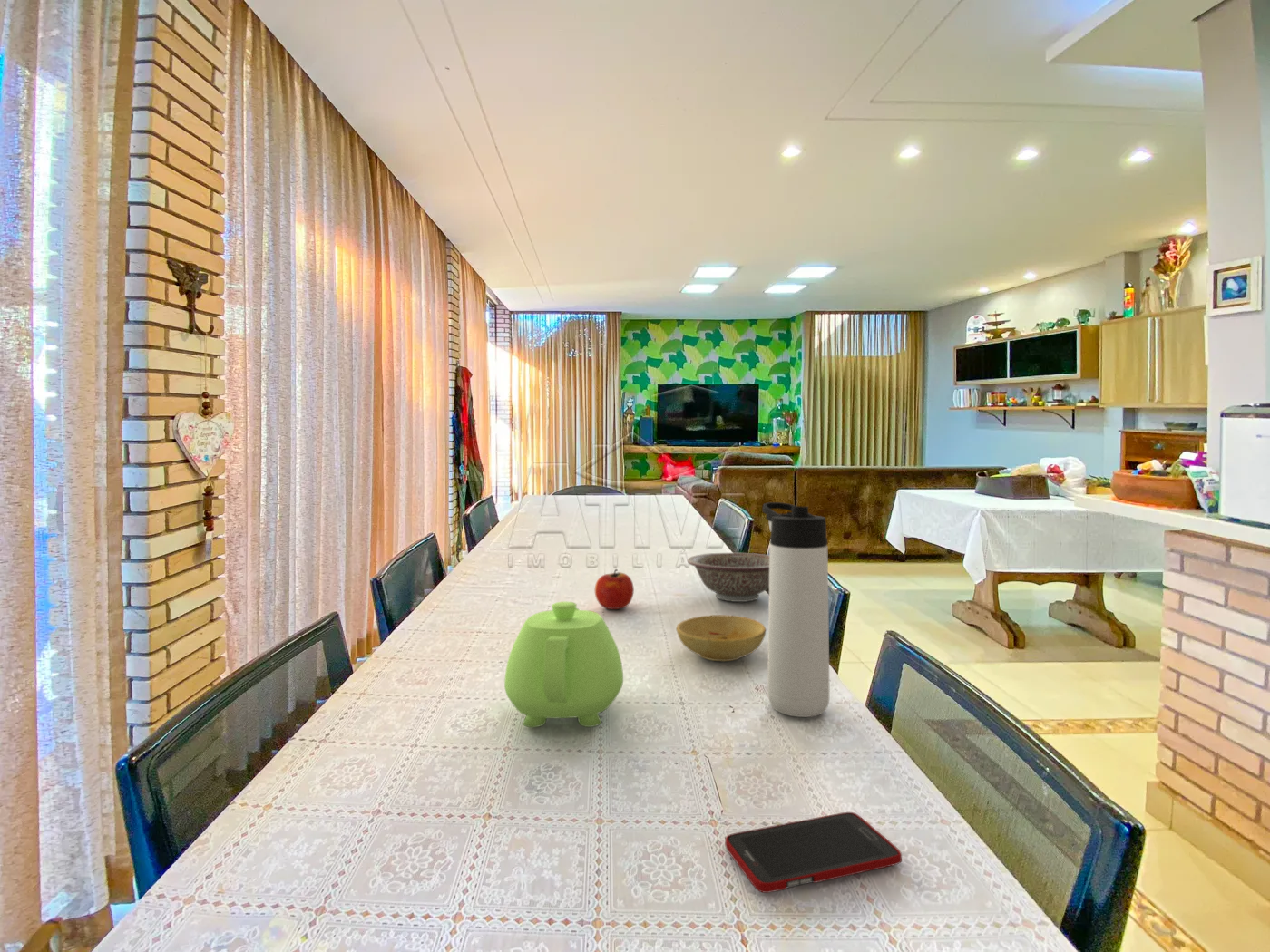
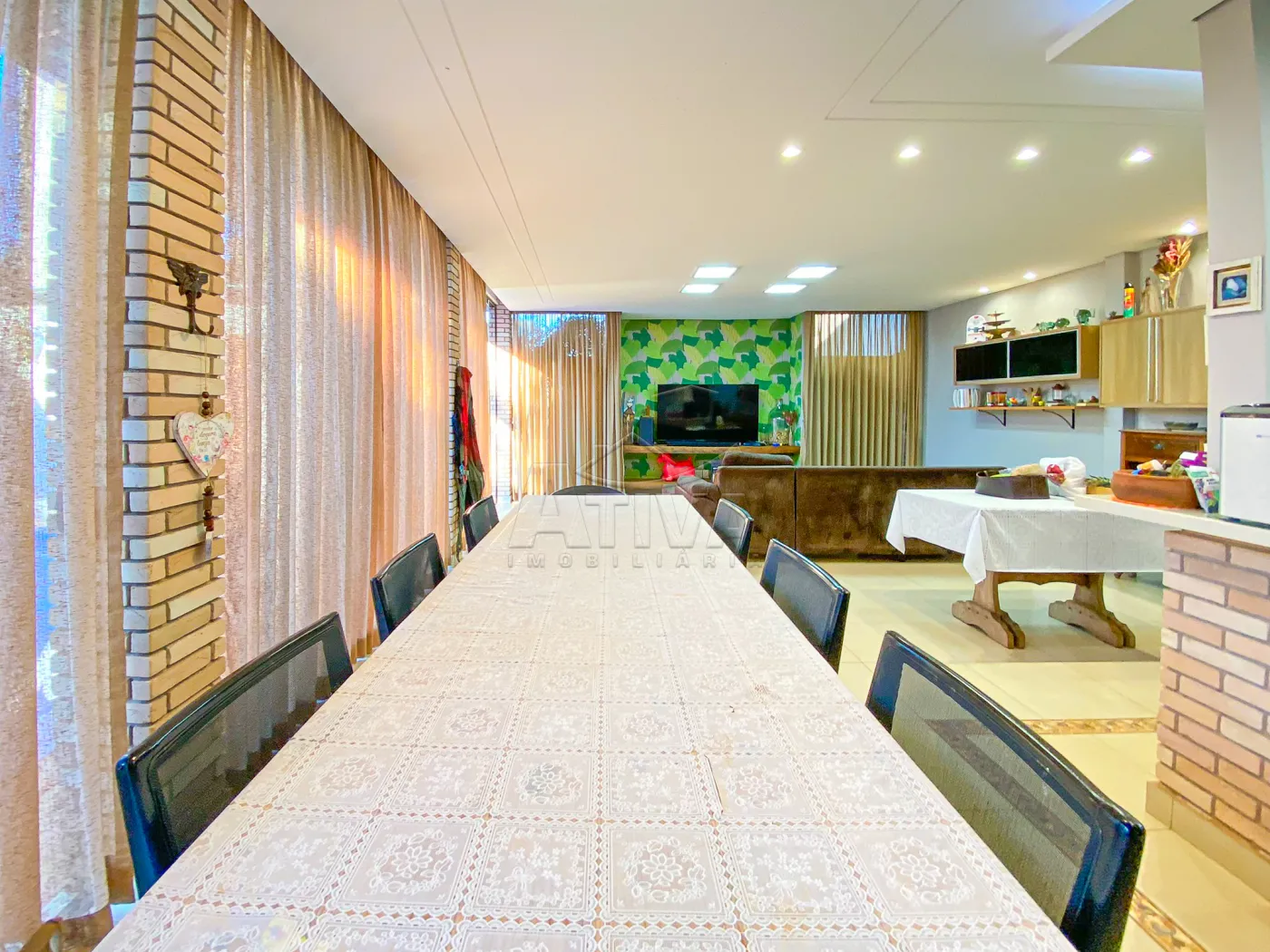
- cell phone [724,811,903,894]
- fruit [594,568,635,610]
- teapot [503,601,624,728]
- thermos bottle [762,501,831,718]
- decorative bowl [687,552,770,603]
- bowl [676,614,767,662]
